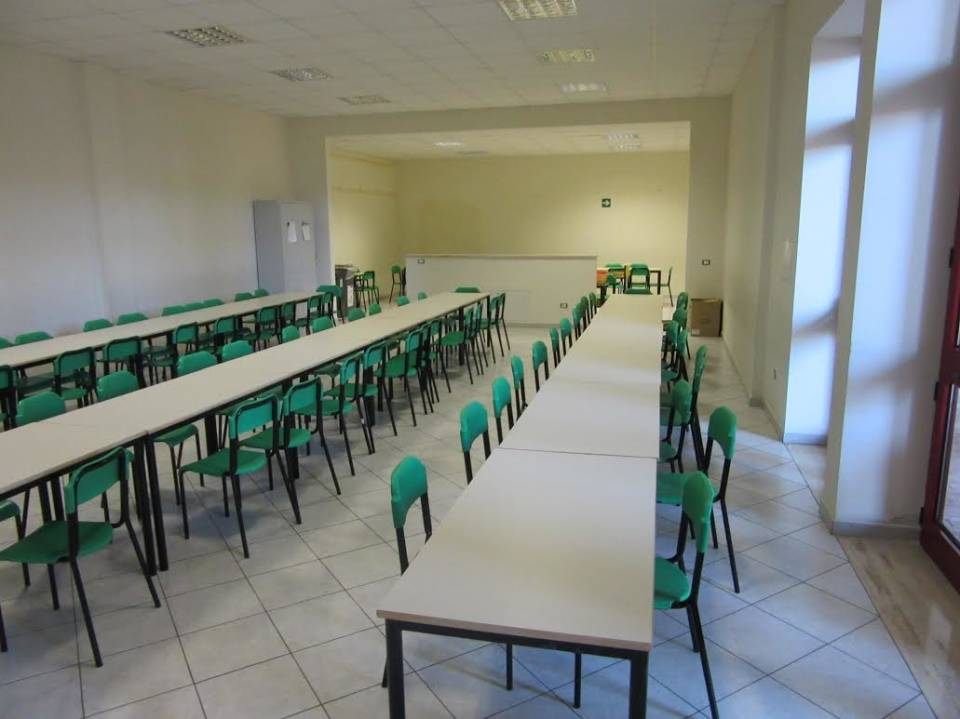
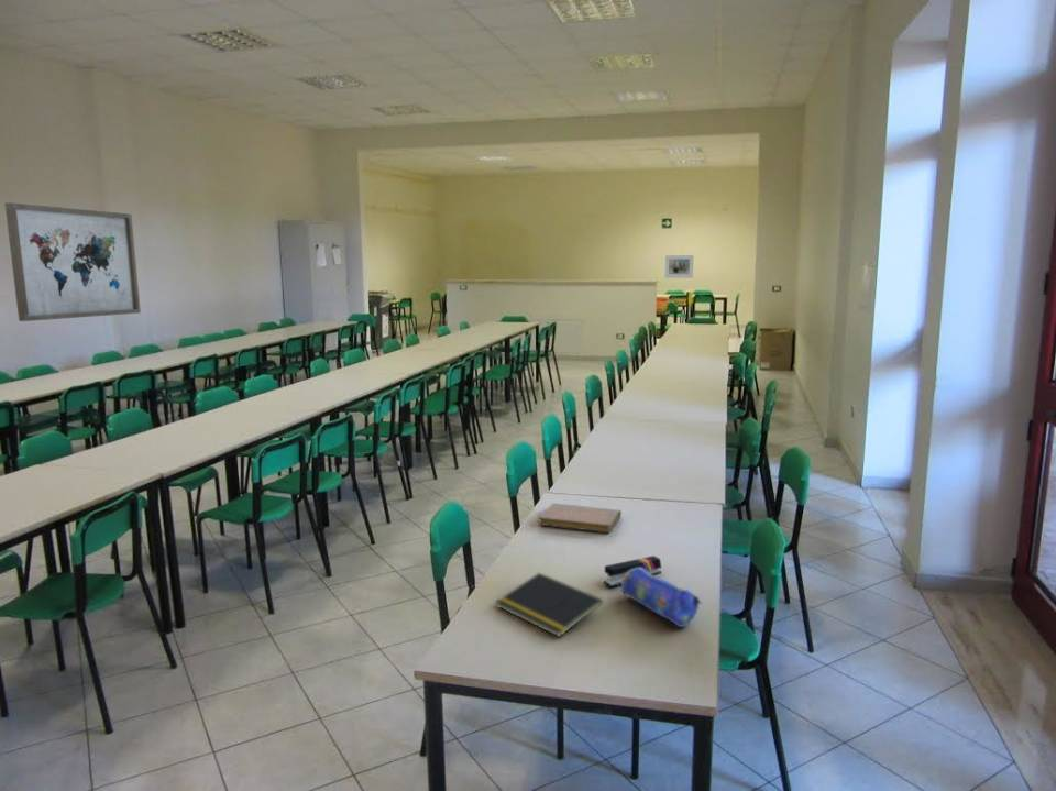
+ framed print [664,254,695,279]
+ notebook [538,503,623,534]
+ wall art [3,201,142,322]
+ pencil case [620,568,702,628]
+ notepad [495,572,604,638]
+ stapler [603,554,662,589]
